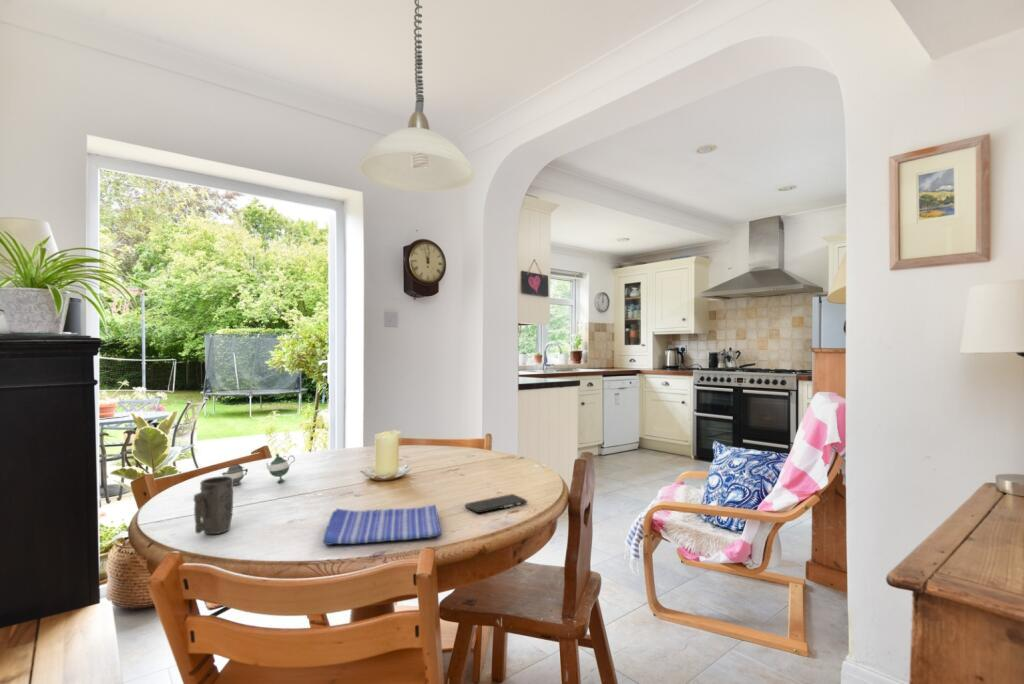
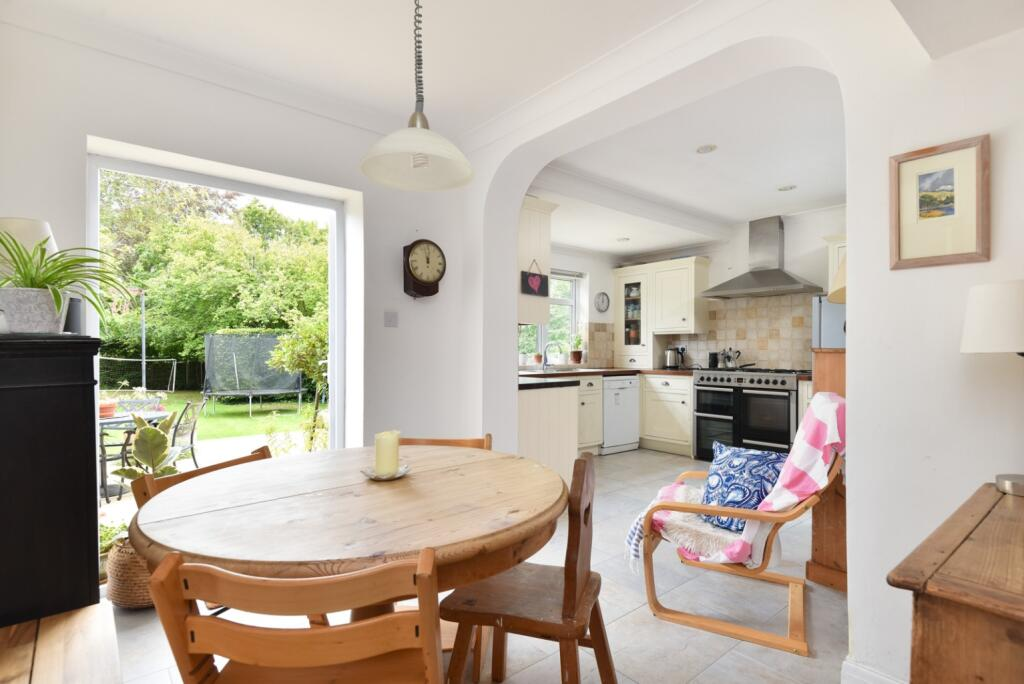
- teapot [221,453,296,486]
- smartphone [464,493,528,514]
- mug [193,475,234,535]
- dish towel [322,504,443,546]
